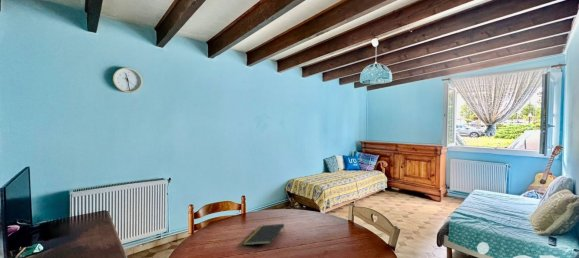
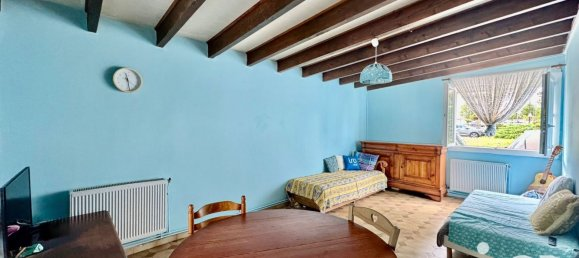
- notepad [241,223,285,246]
